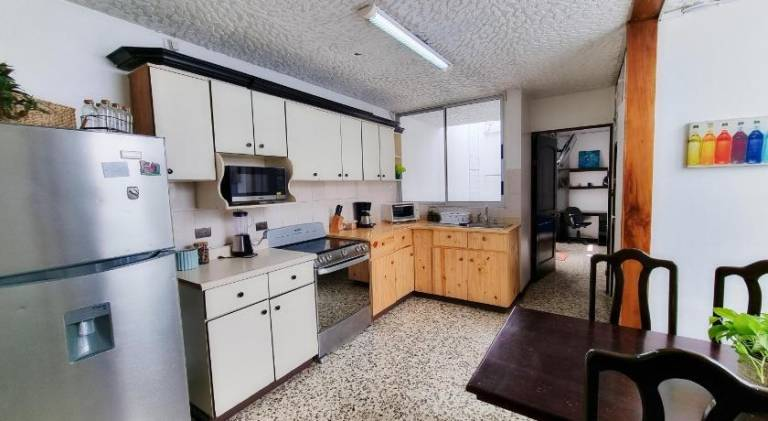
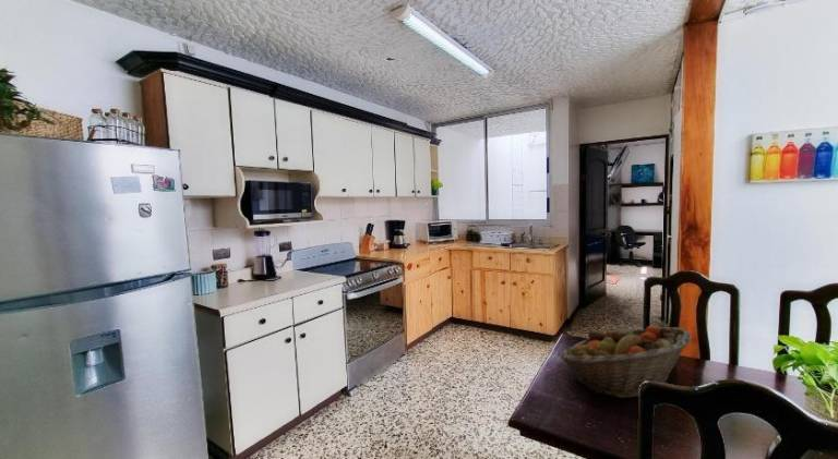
+ fruit basket [559,325,693,399]
